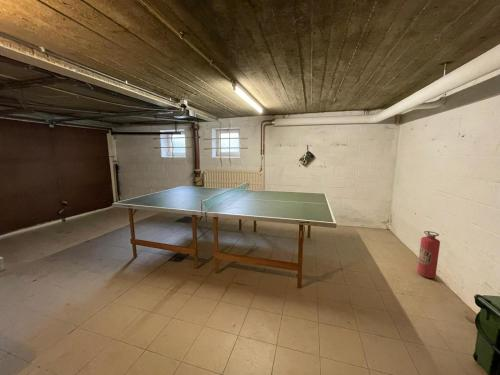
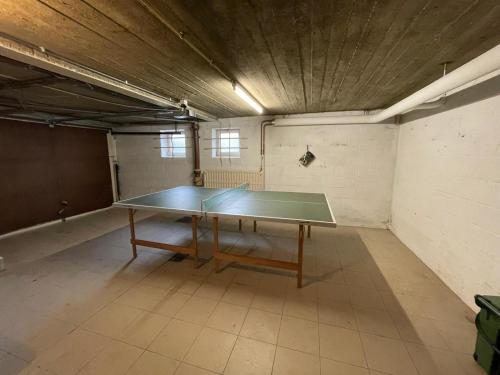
- fire extinguisher [416,230,441,279]
